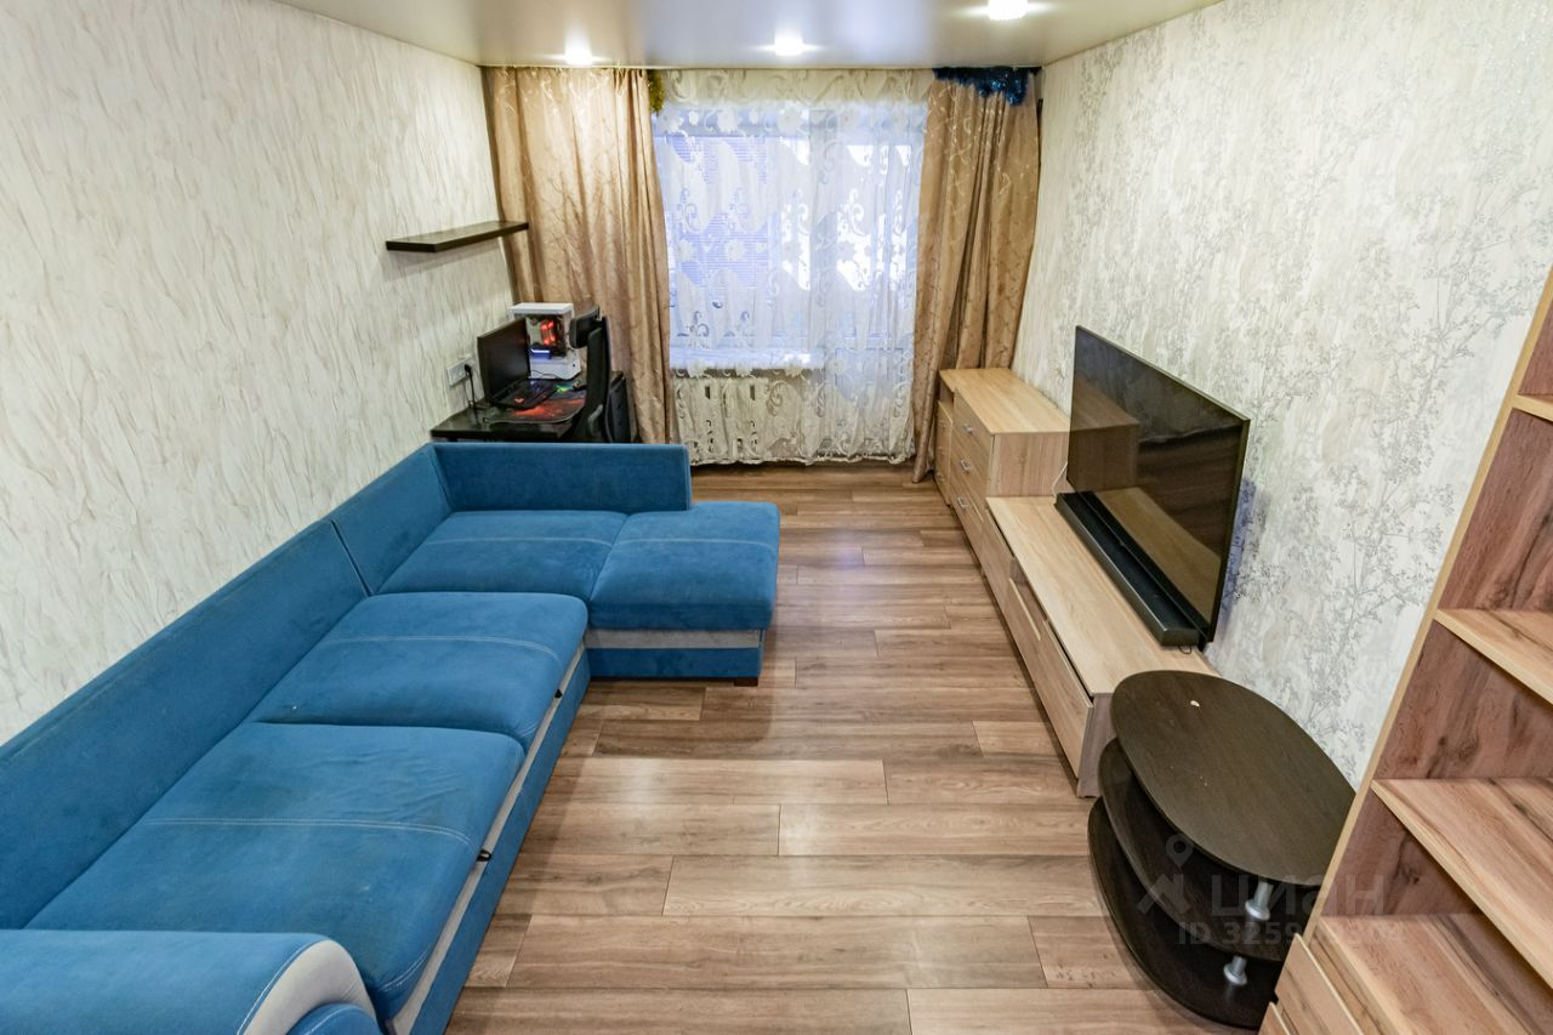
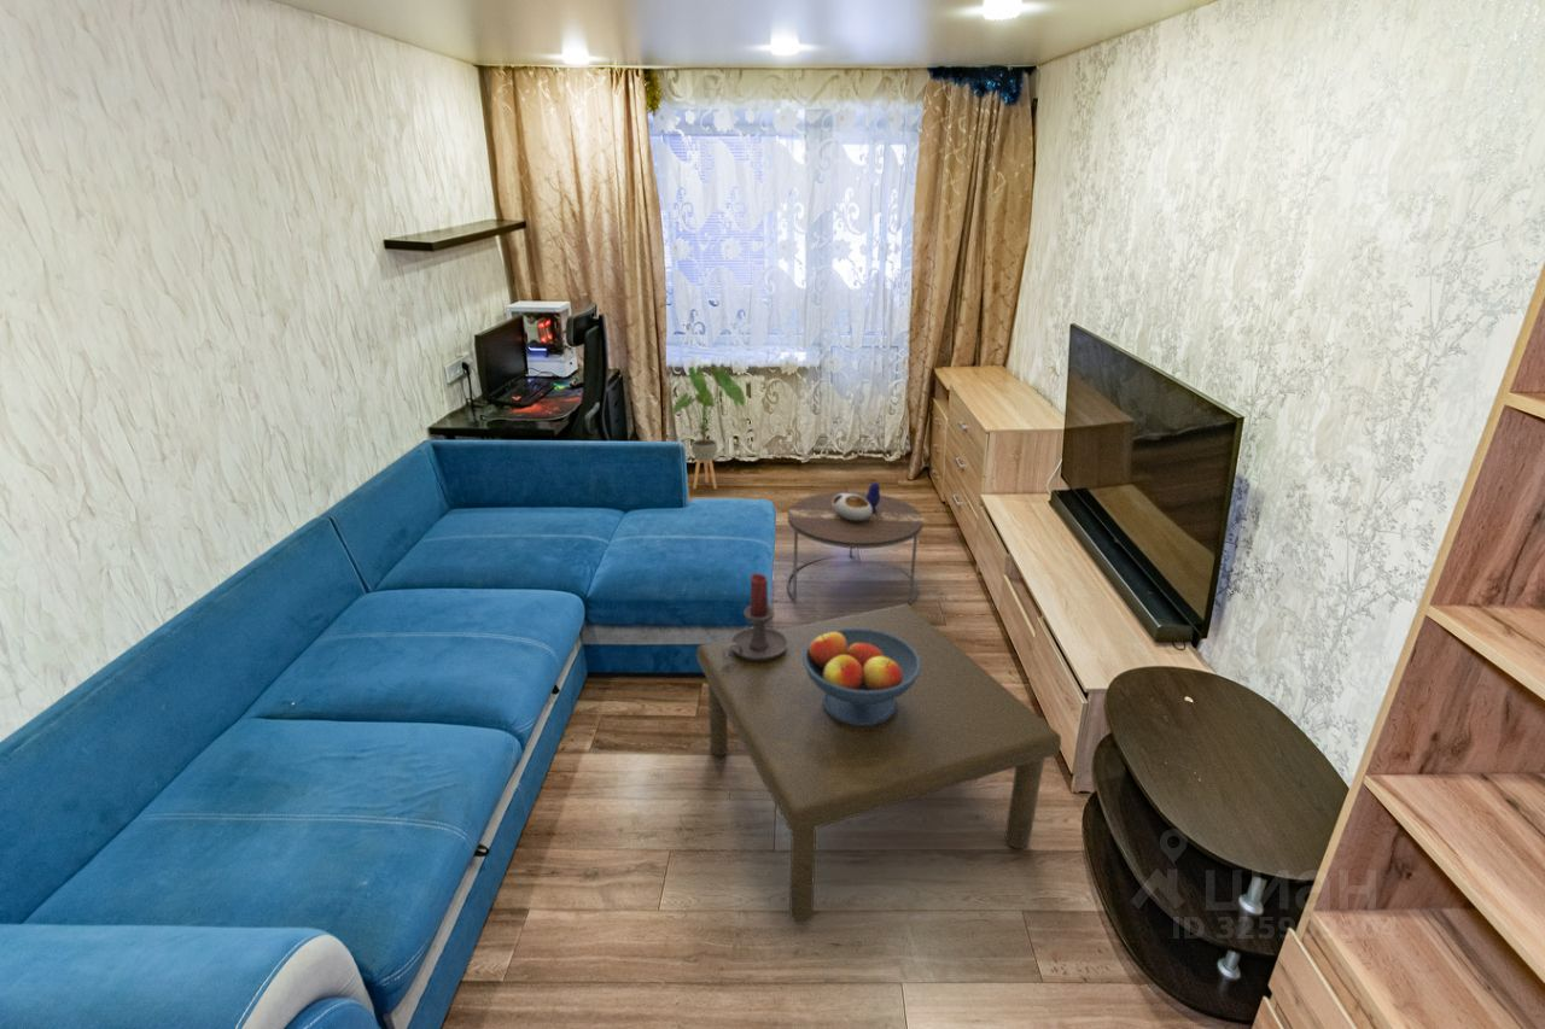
+ candle holder [722,573,788,661]
+ fruit bowl [803,628,921,726]
+ coffee table [695,602,1062,925]
+ house plant [671,363,746,490]
+ side table [786,481,925,606]
